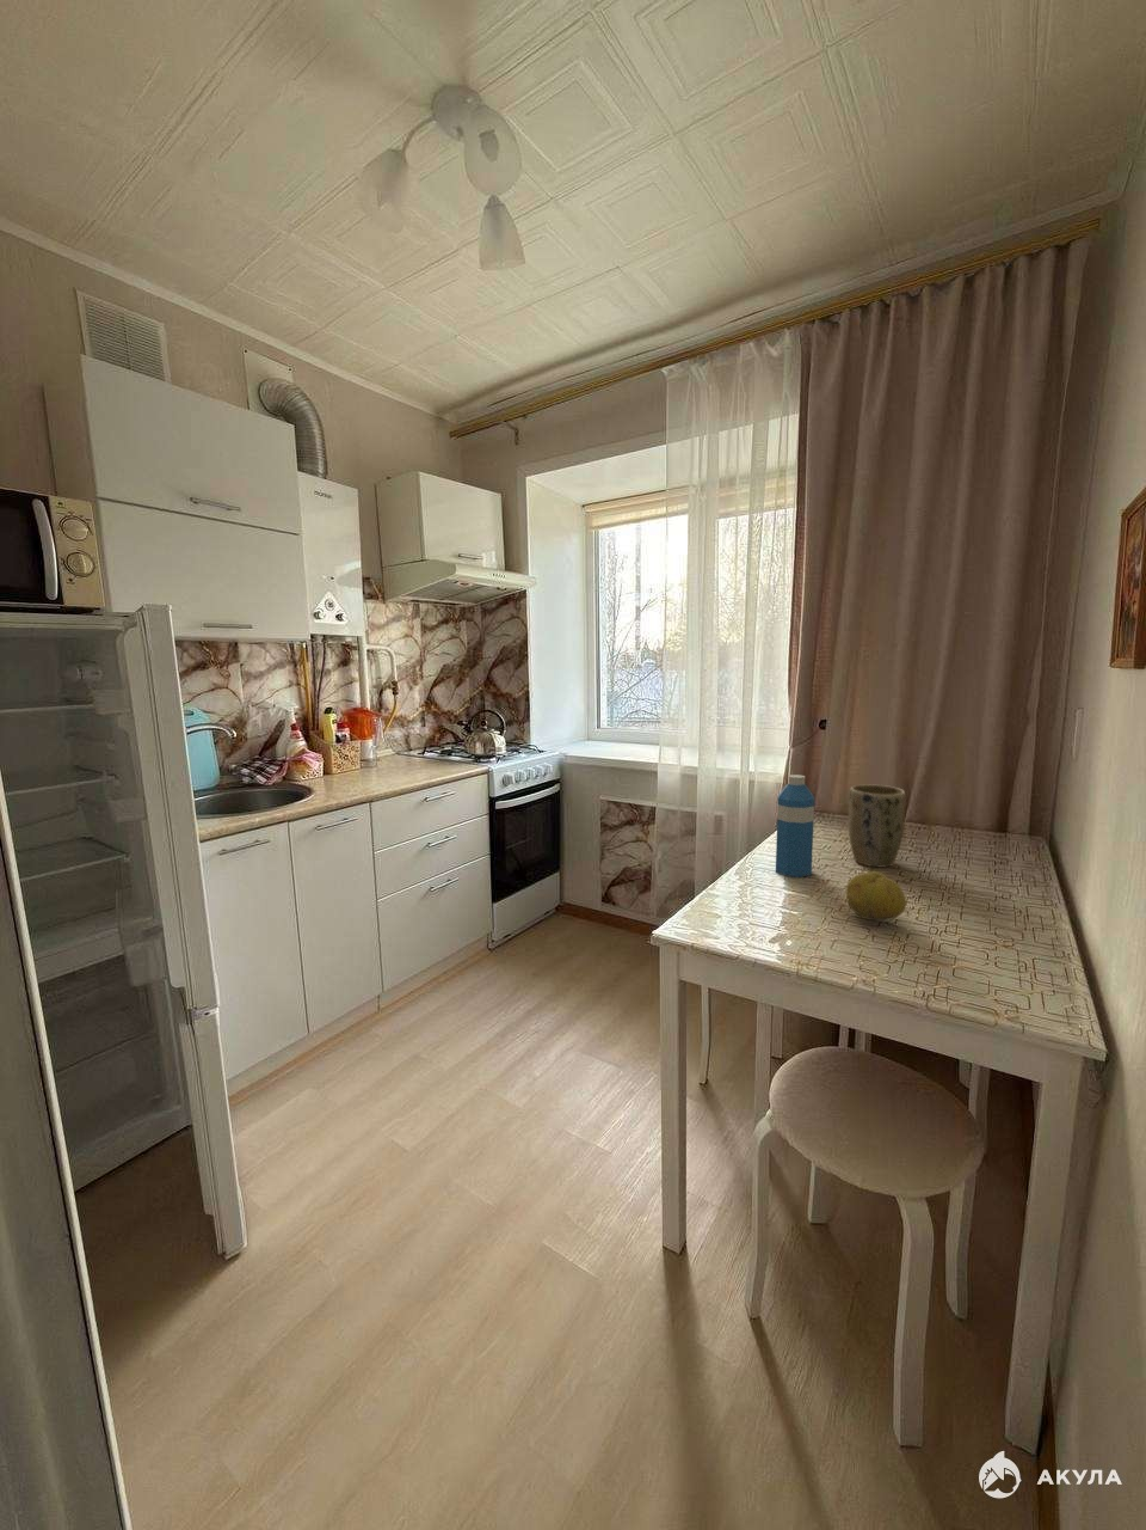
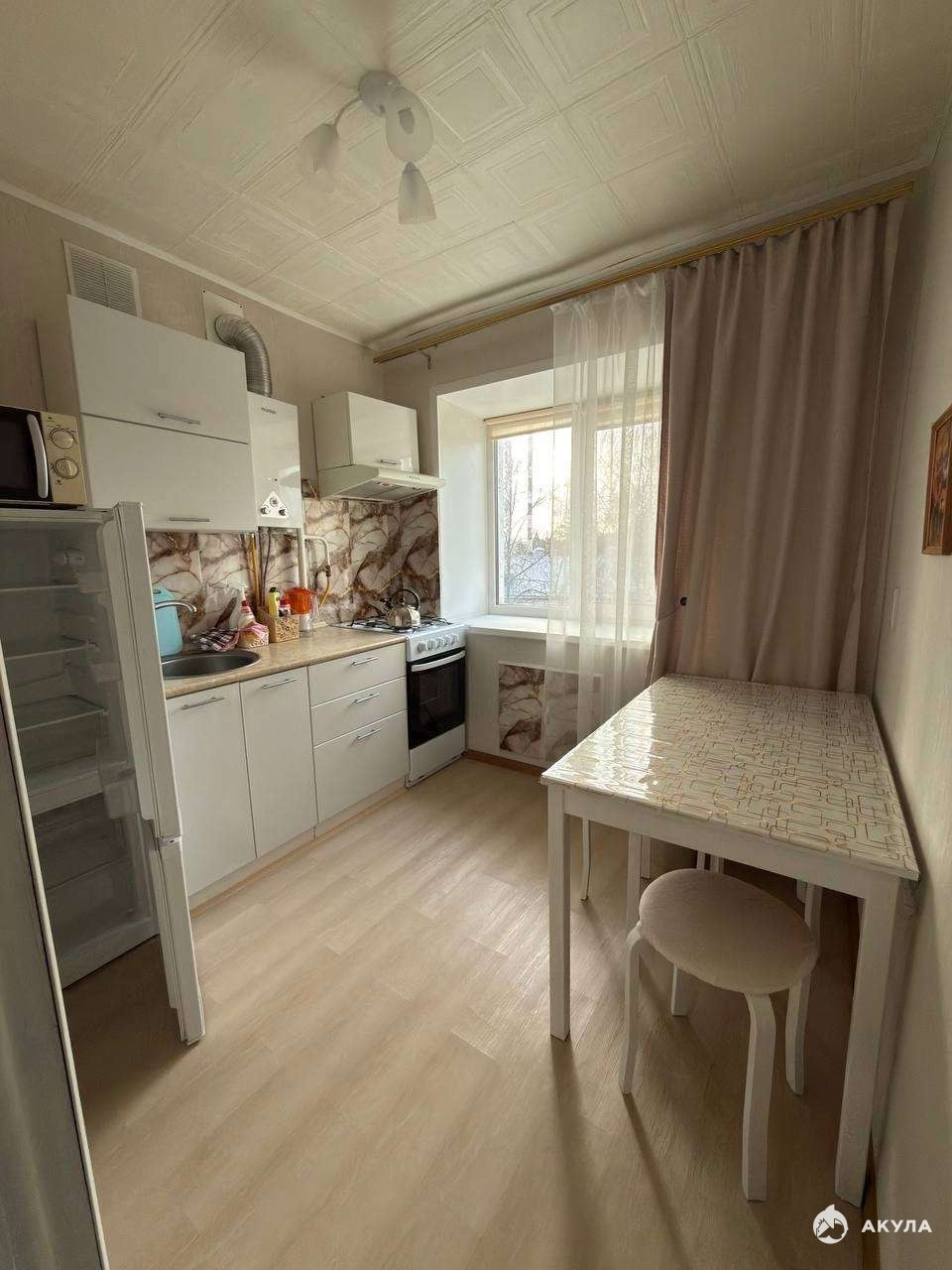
- plant pot [846,784,908,867]
- fruit [845,870,908,922]
- water bottle [775,773,815,878]
